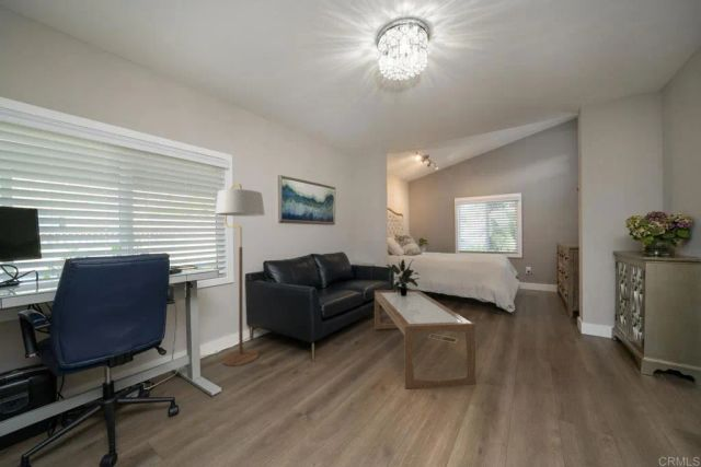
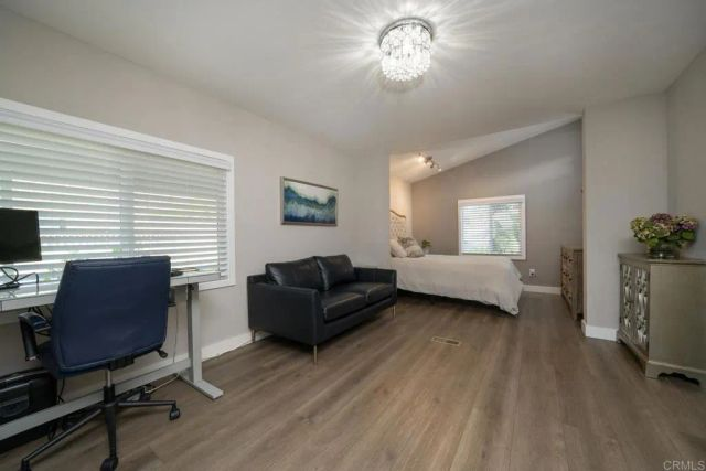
- coffee table [374,289,476,390]
- potted plant [384,258,421,296]
- floor lamp [215,183,266,367]
